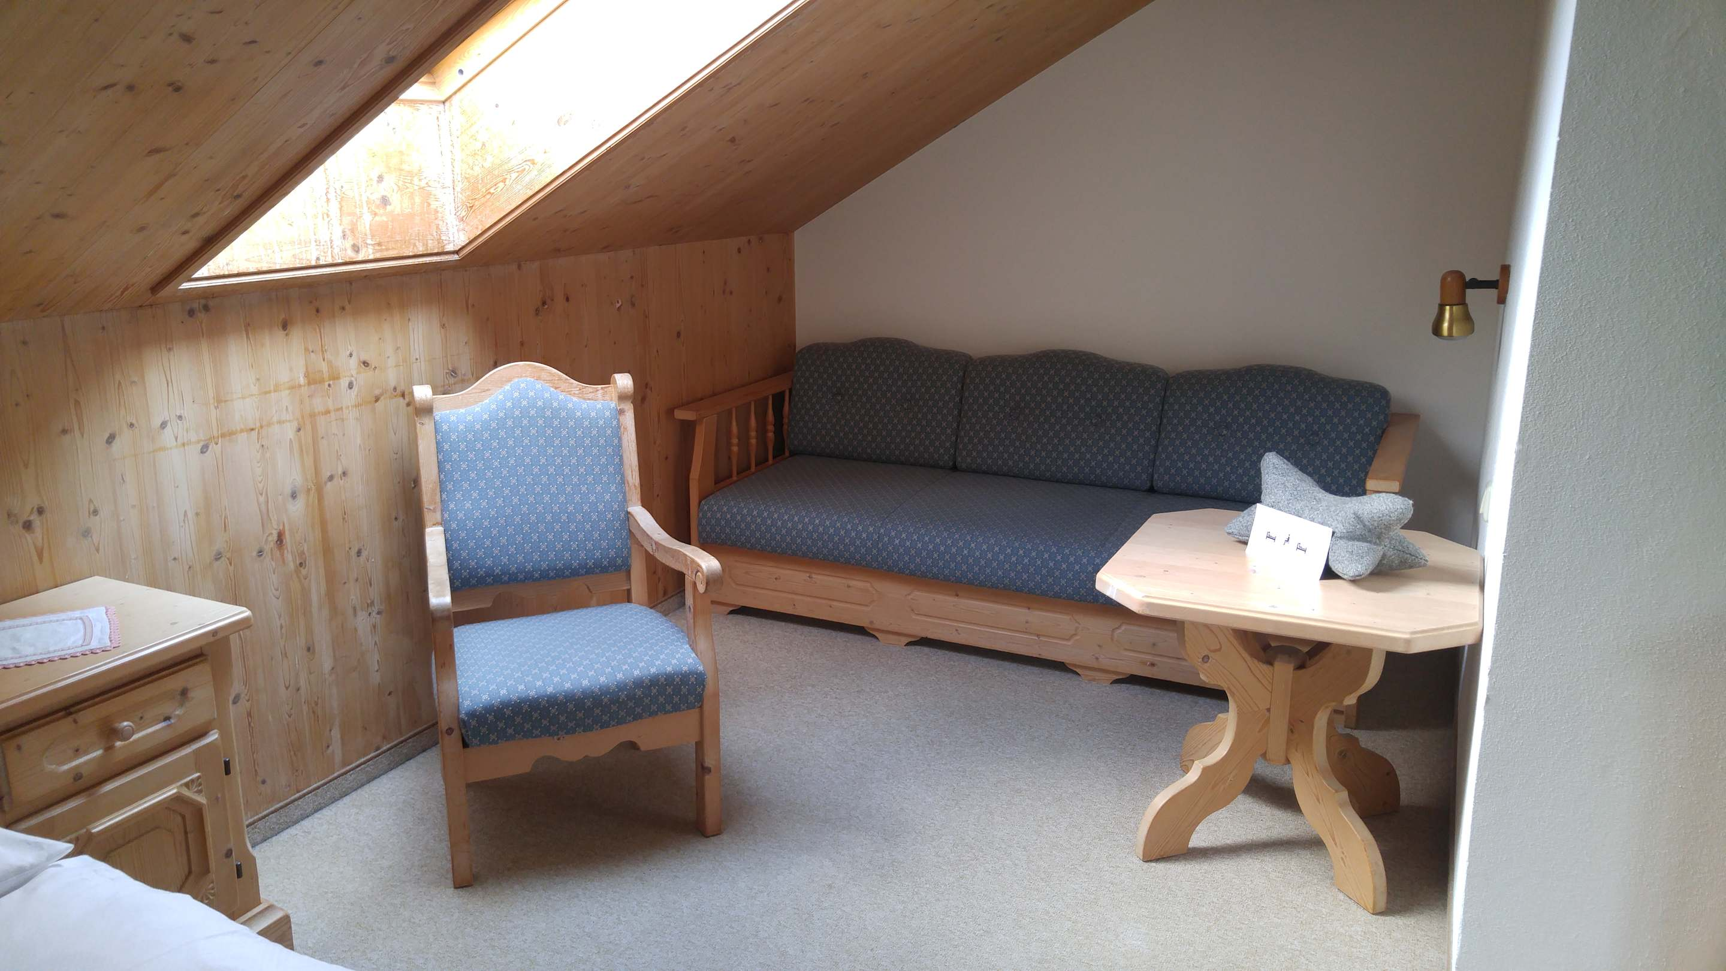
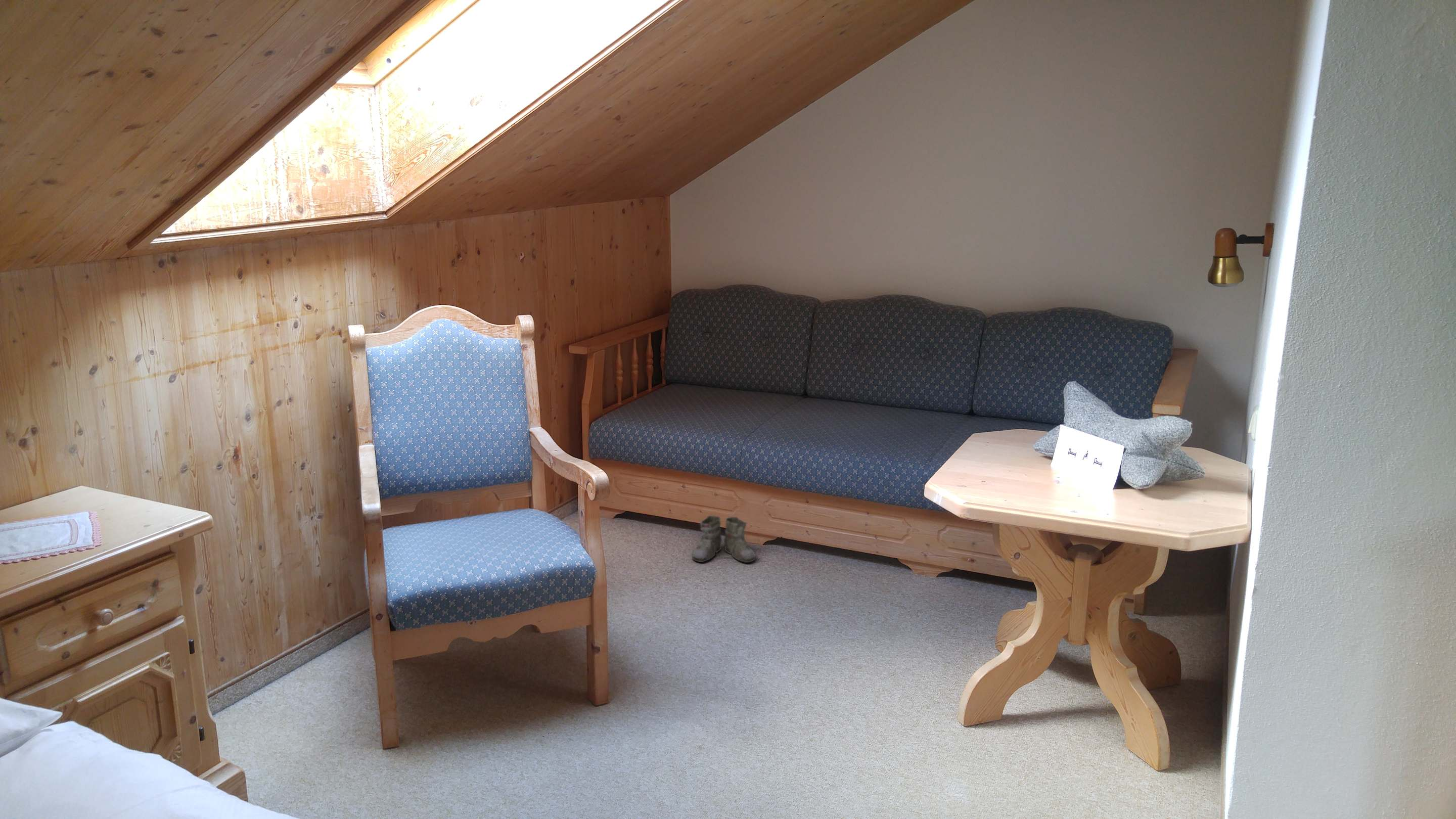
+ boots [691,515,756,563]
